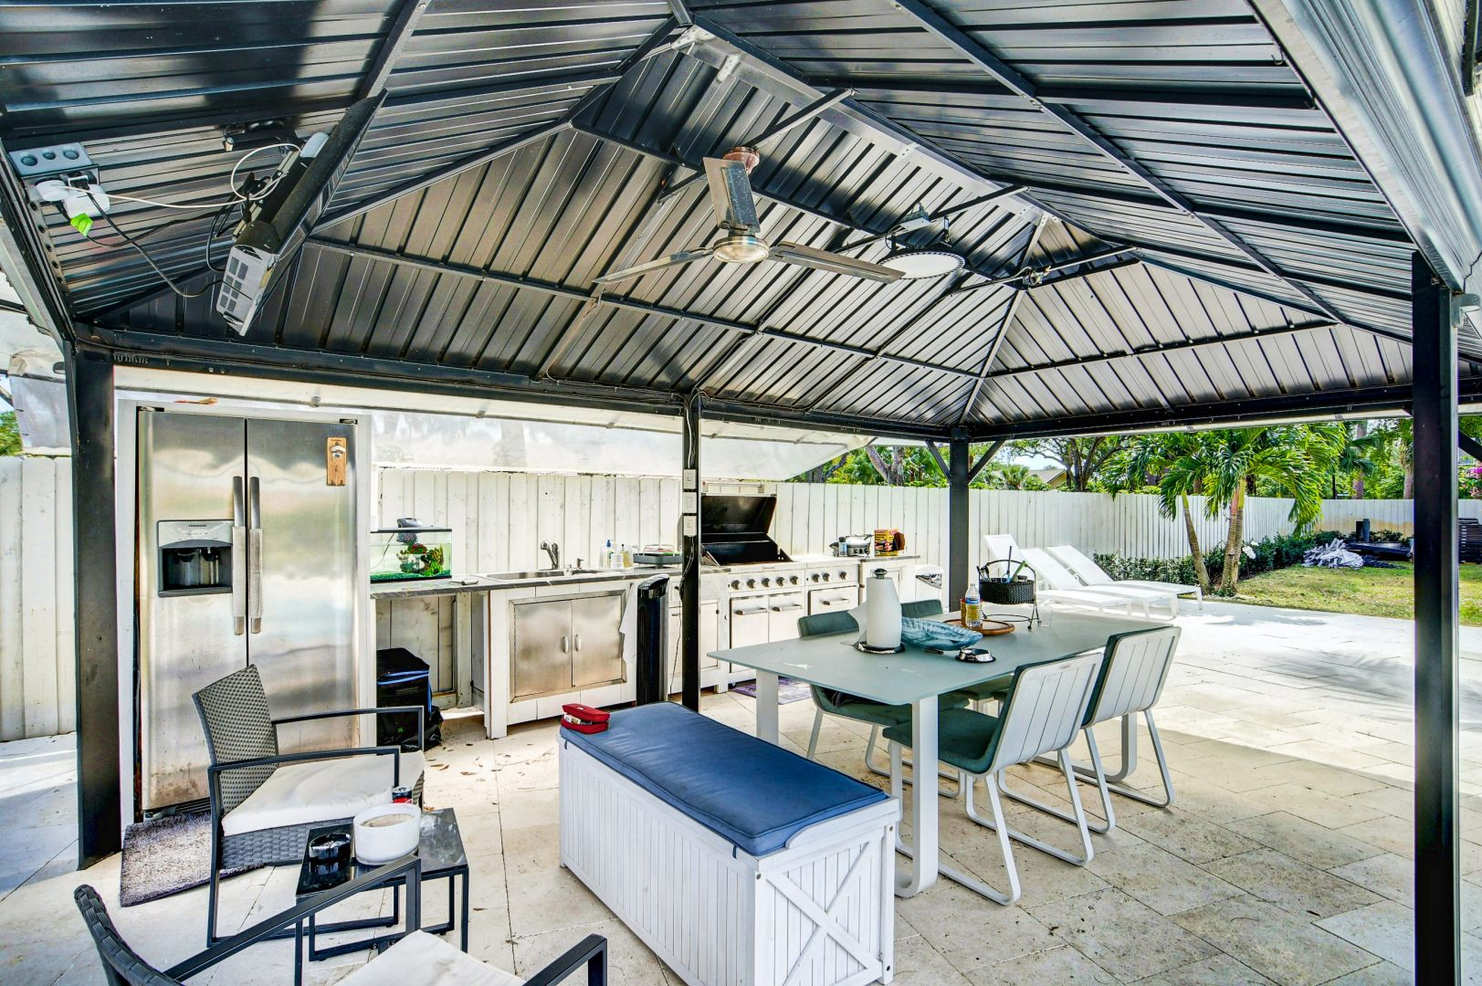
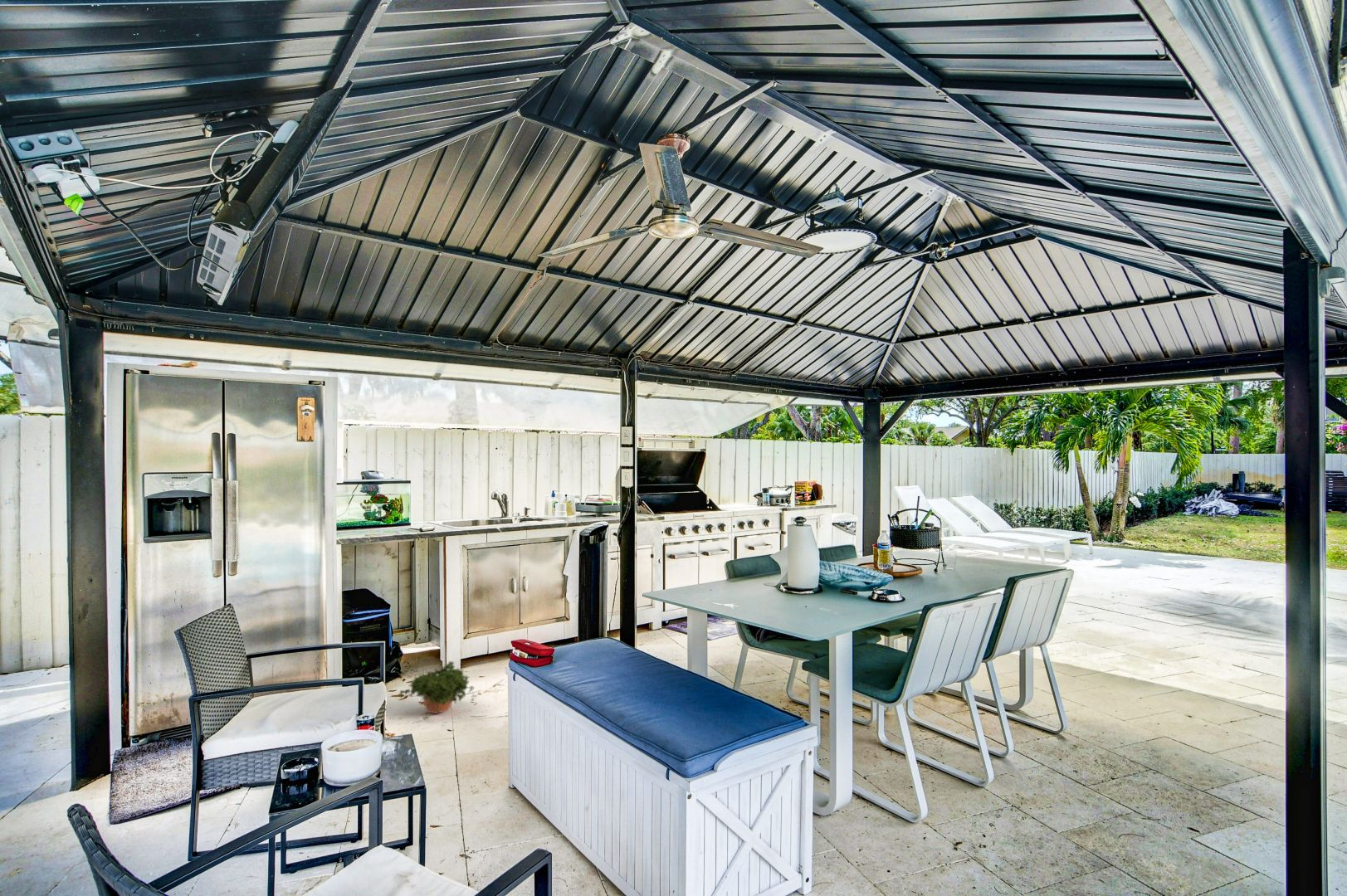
+ potted plant [396,660,479,721]
